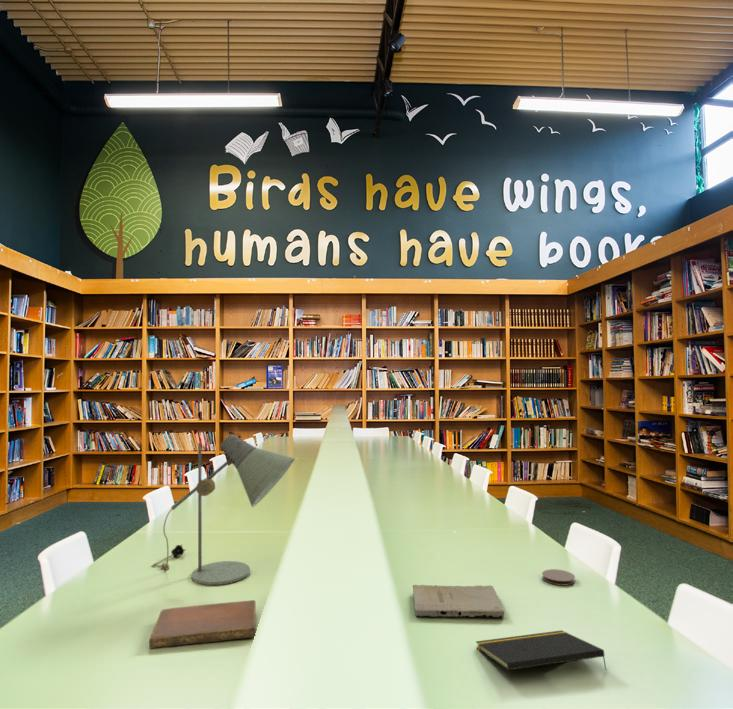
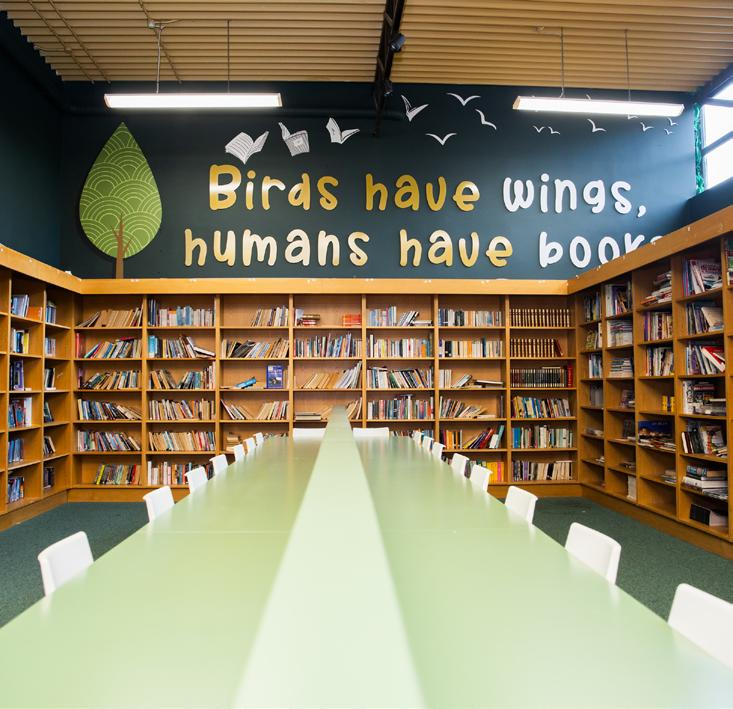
- notepad [475,629,608,671]
- book [412,584,505,618]
- notebook [148,599,257,650]
- desk lamp [151,433,295,586]
- coaster [541,568,576,586]
